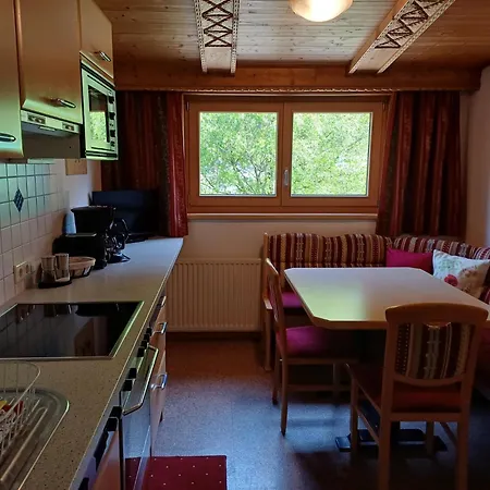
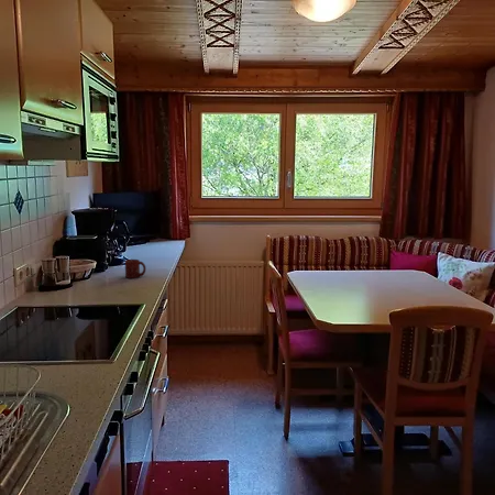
+ cup [124,258,147,279]
